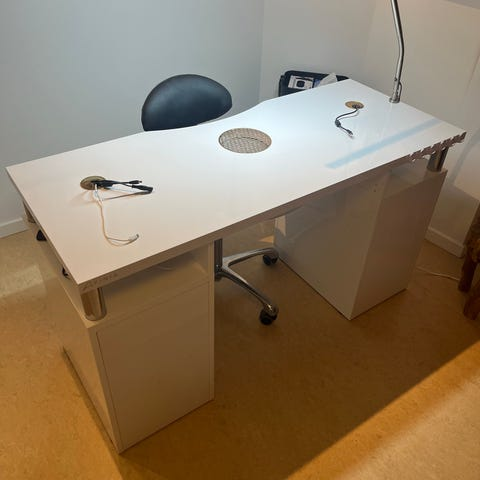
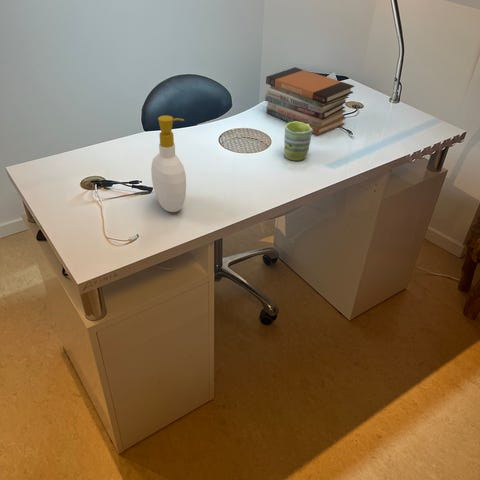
+ mug [283,121,313,162]
+ book stack [264,66,355,136]
+ soap bottle [150,114,187,213]
